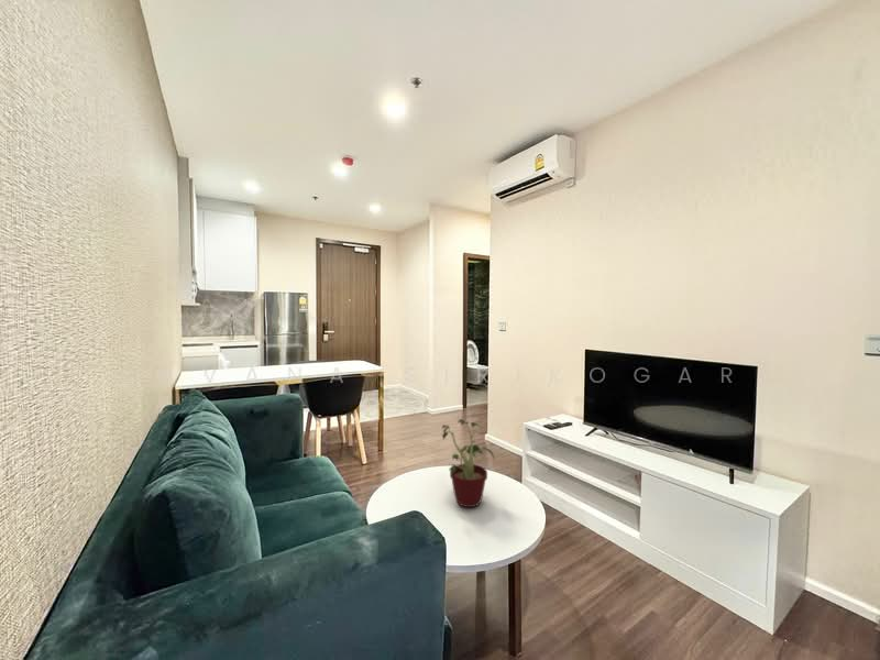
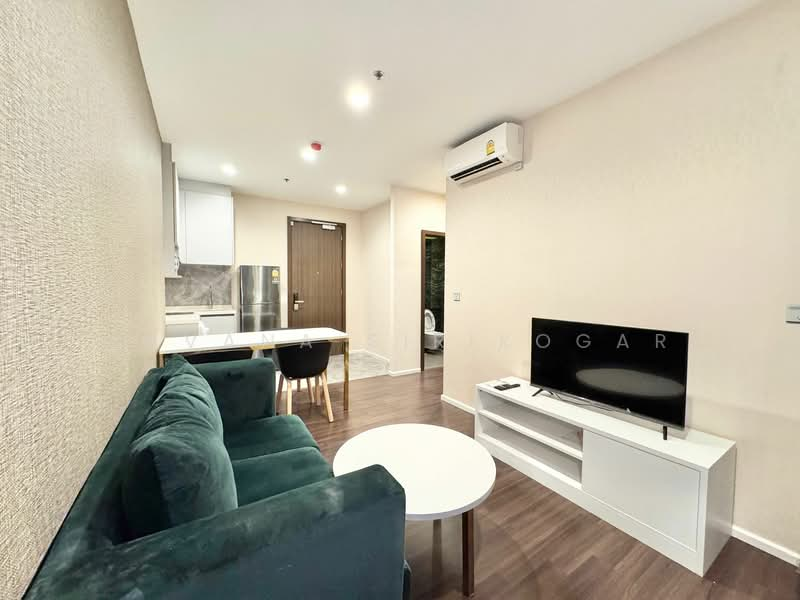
- potted plant [441,418,496,508]
